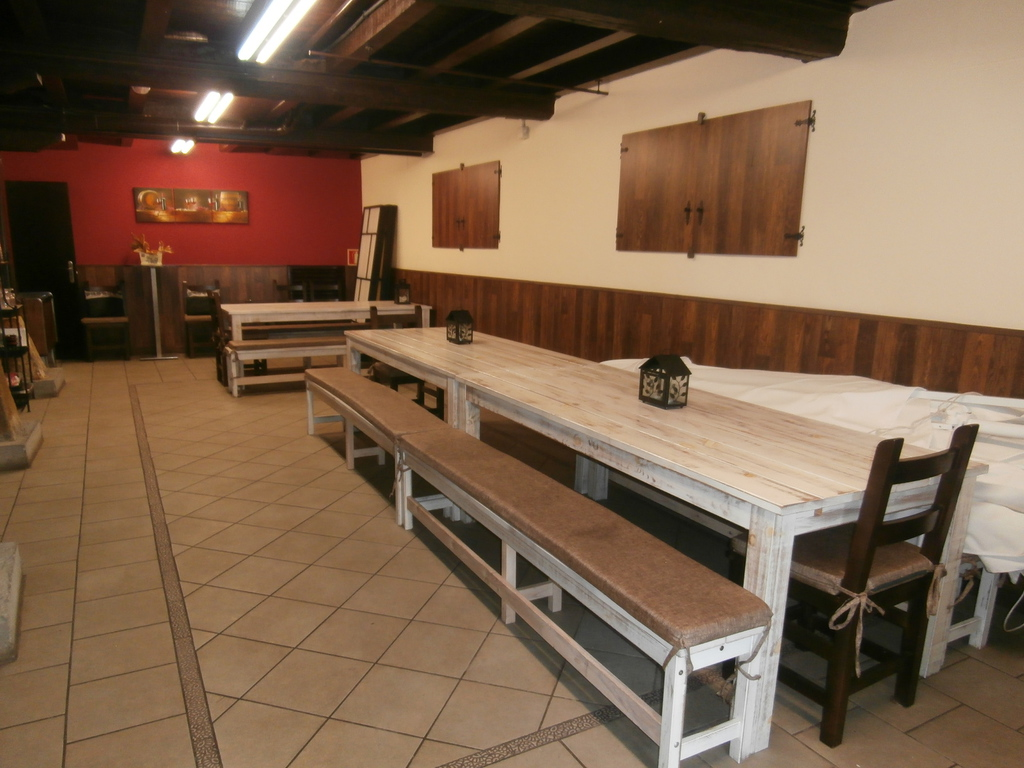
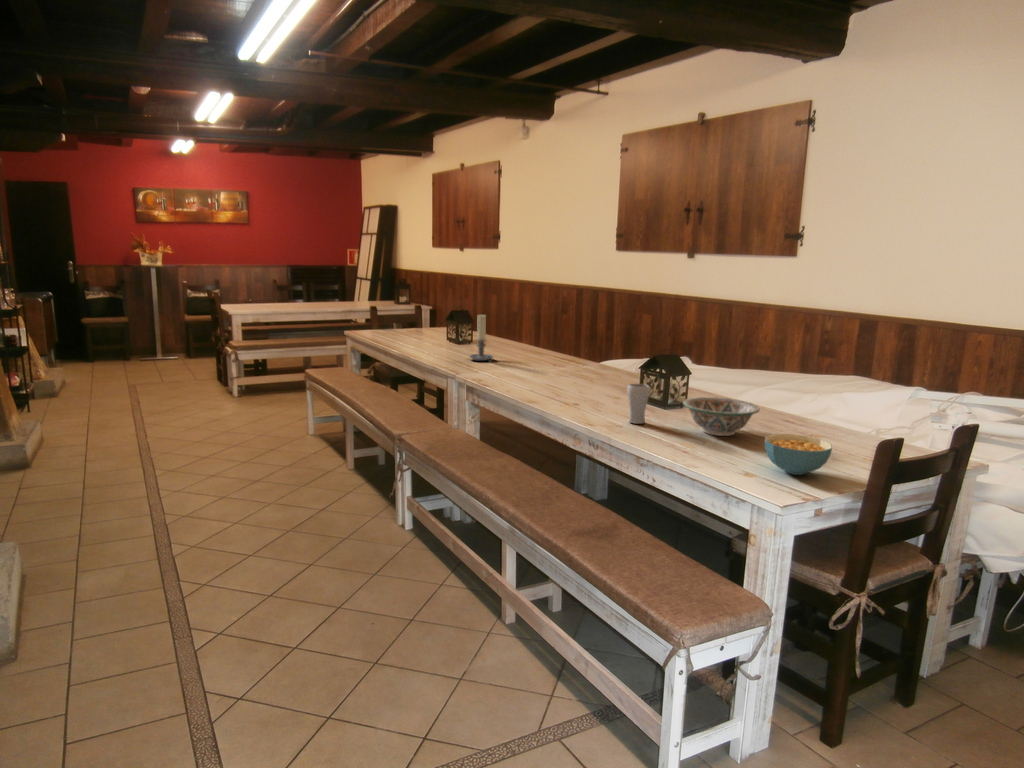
+ drinking glass [626,383,651,425]
+ decorative bowl [682,396,761,437]
+ cereal bowl [764,433,833,476]
+ candle holder [468,314,494,363]
